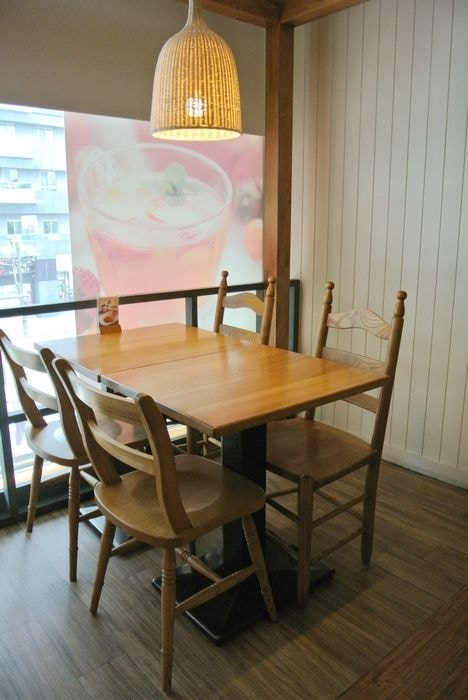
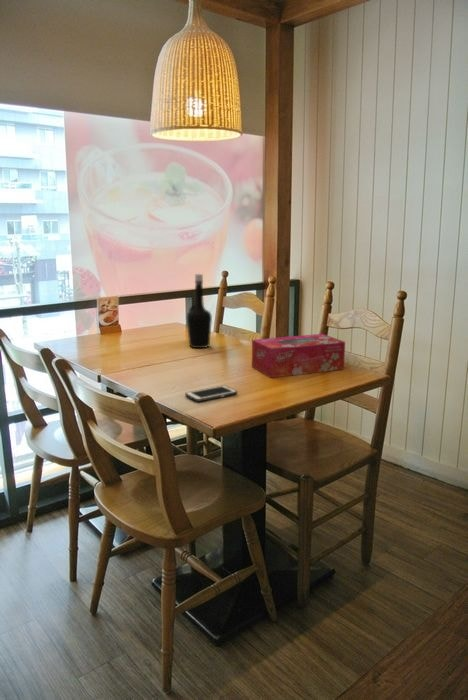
+ tissue box [251,333,346,379]
+ cell phone [184,384,238,403]
+ bottle [186,273,213,349]
